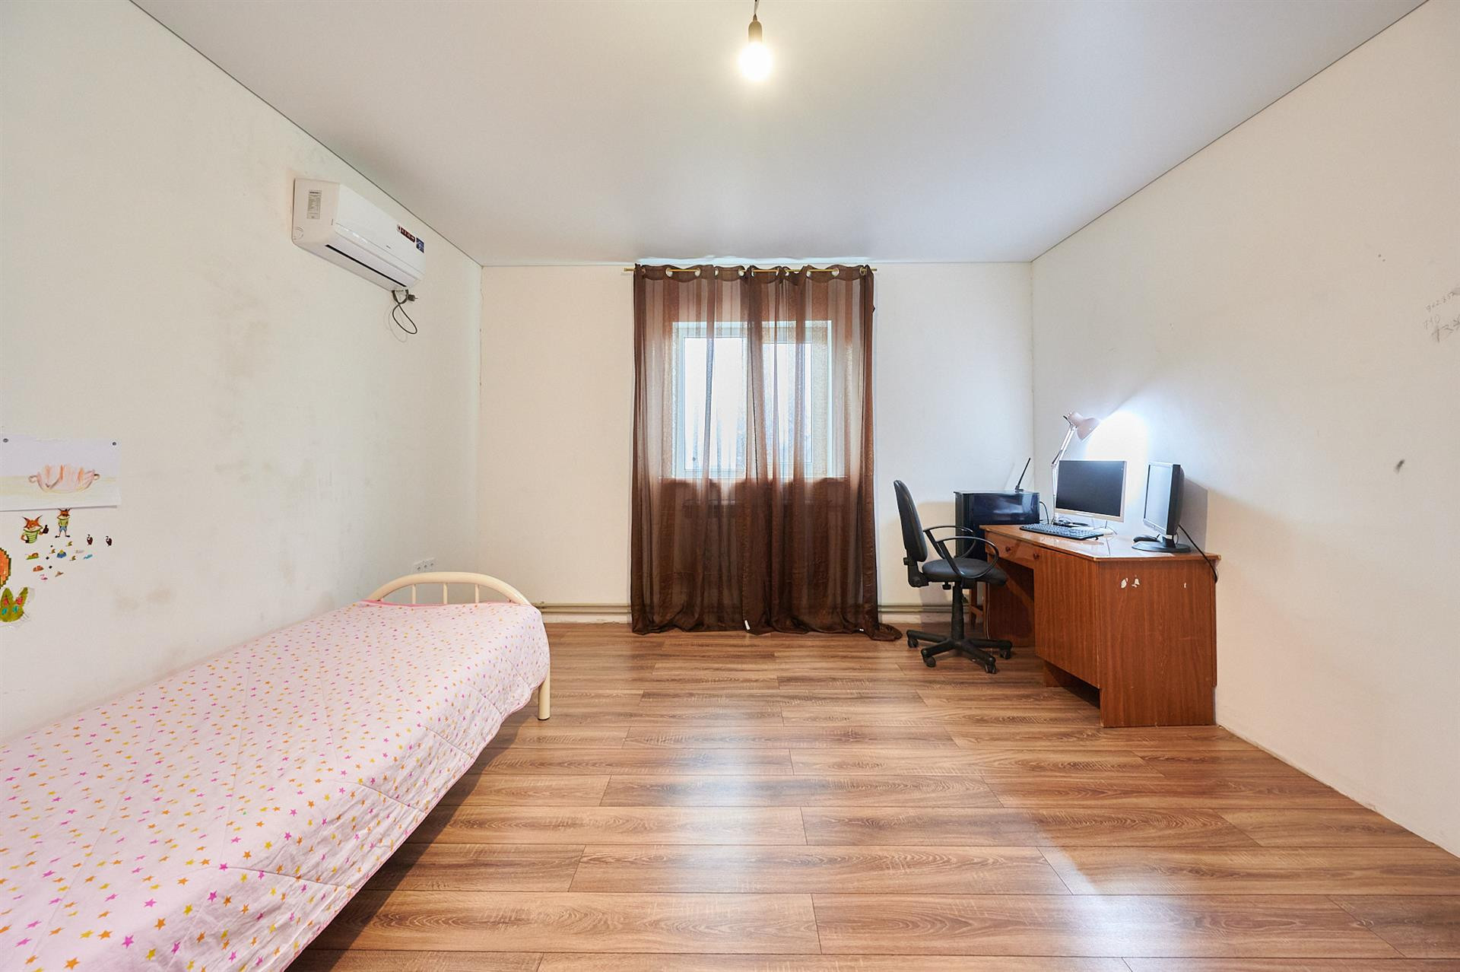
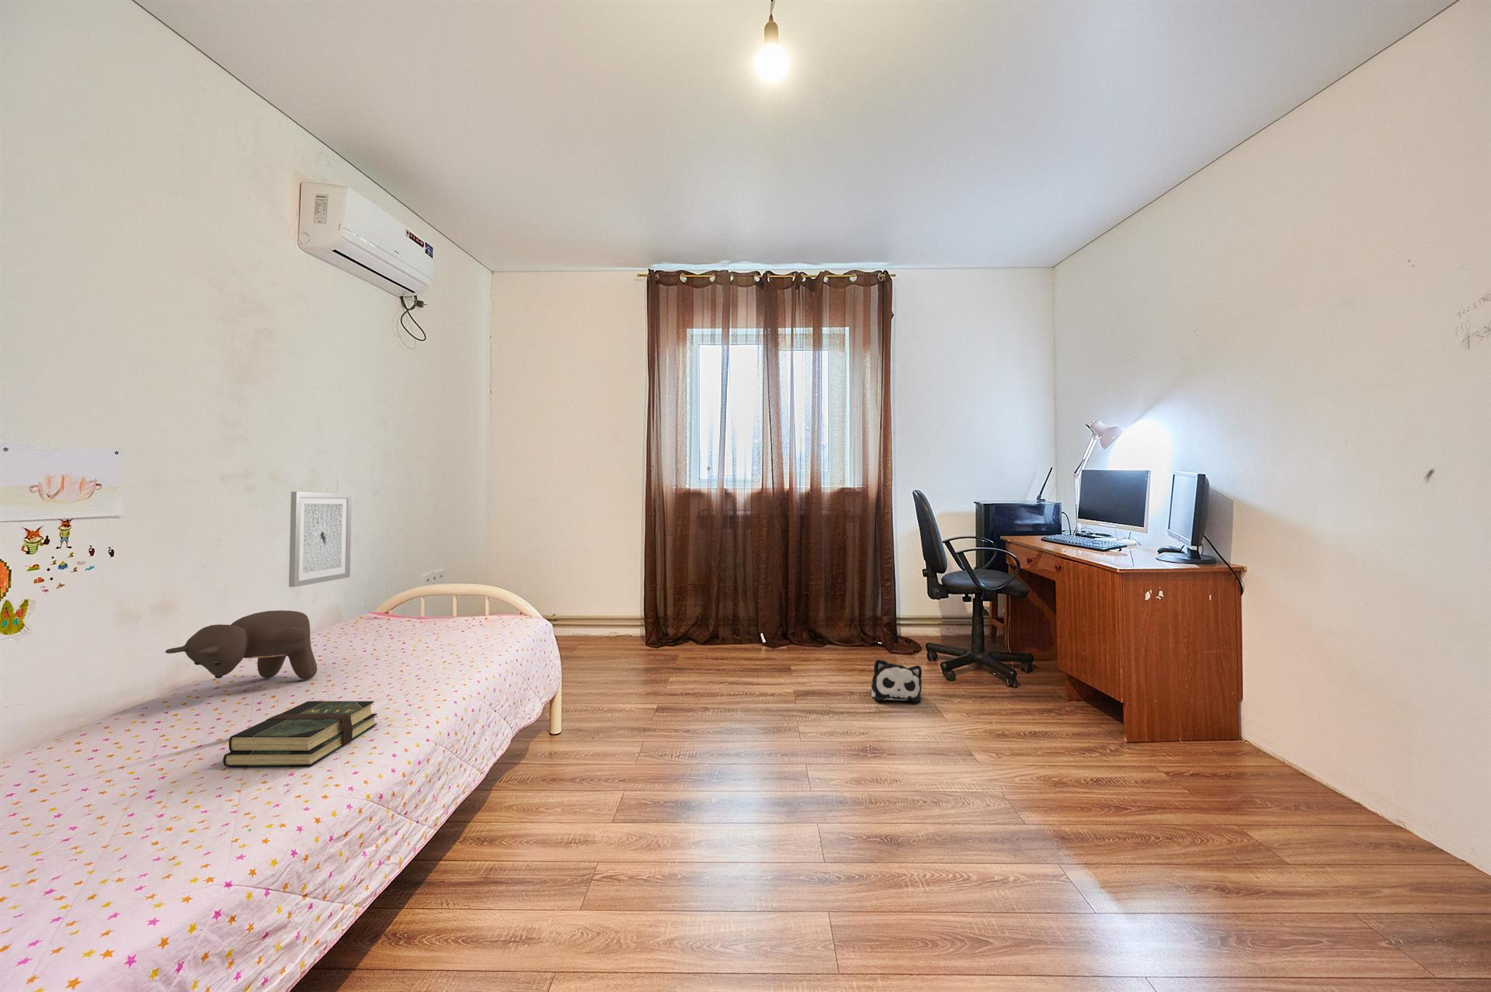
+ wall art [288,490,352,588]
+ plush toy [871,659,923,702]
+ book [222,700,378,767]
+ teddy bear [165,609,318,680]
